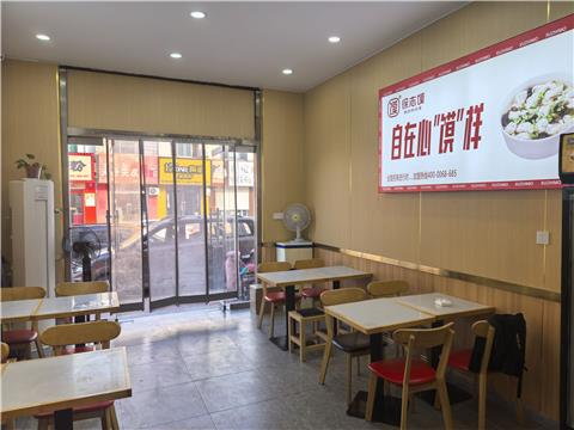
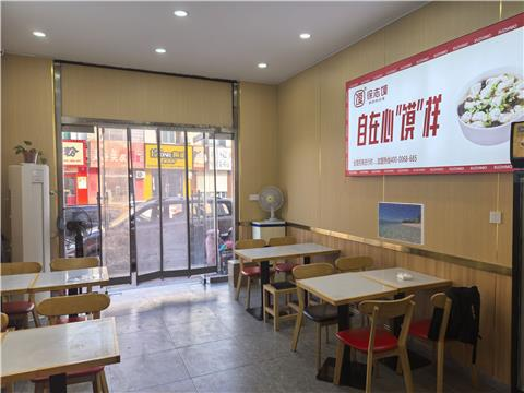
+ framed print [377,201,425,247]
